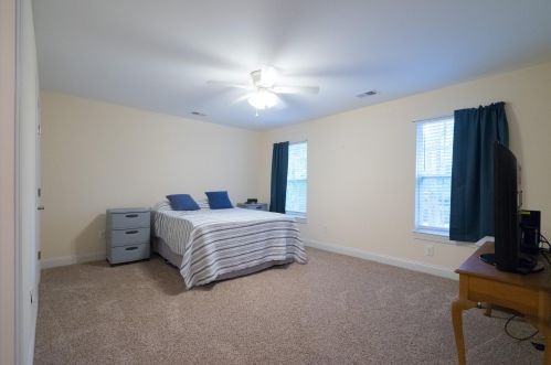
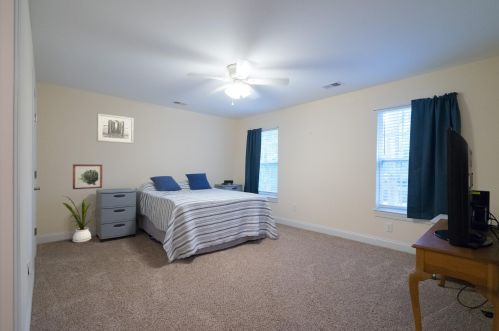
+ house plant [62,195,96,243]
+ wall art [96,112,135,145]
+ wall art [72,163,103,190]
